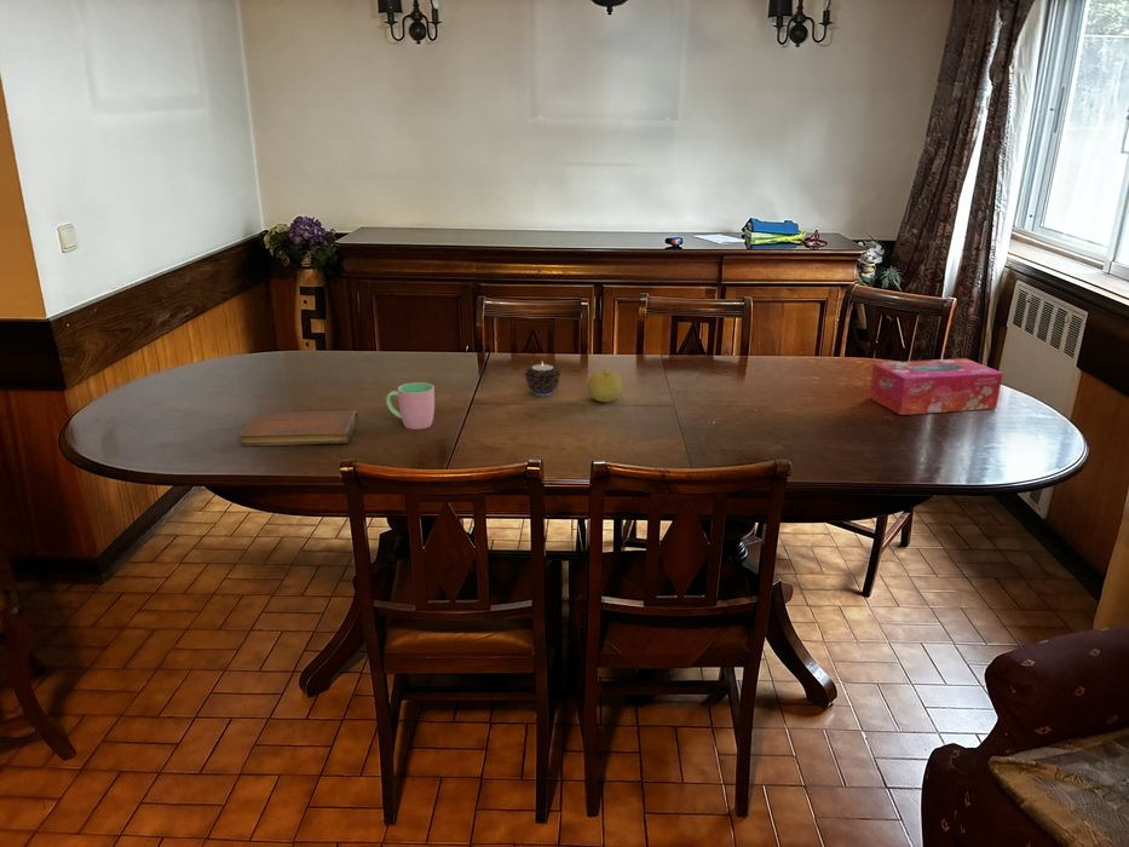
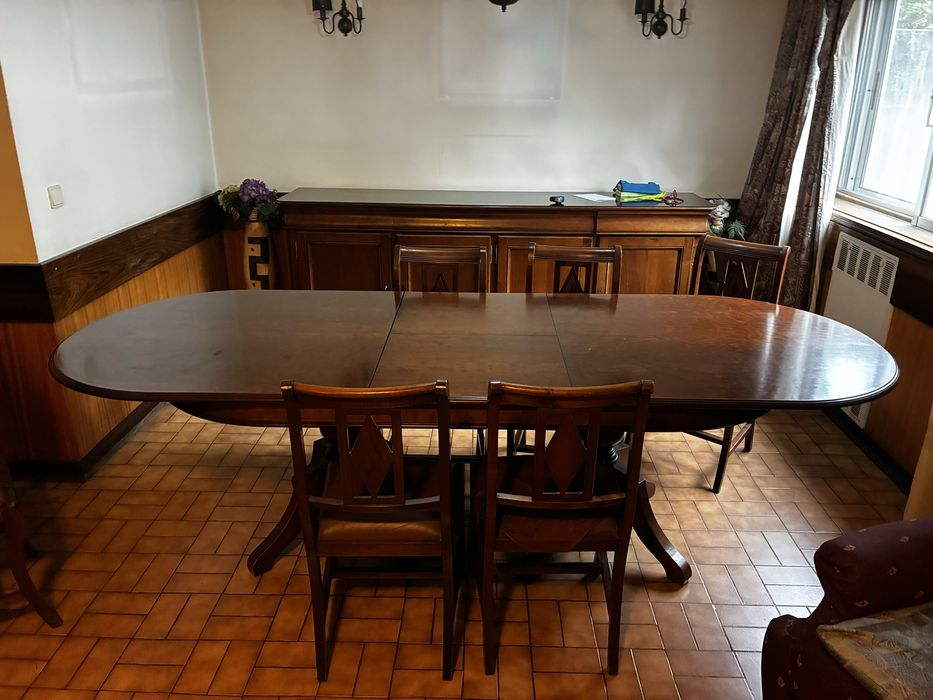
- cup [385,381,436,431]
- tissue box [868,357,1004,416]
- notebook [238,410,359,446]
- fruit [587,369,623,404]
- candle [524,362,561,397]
